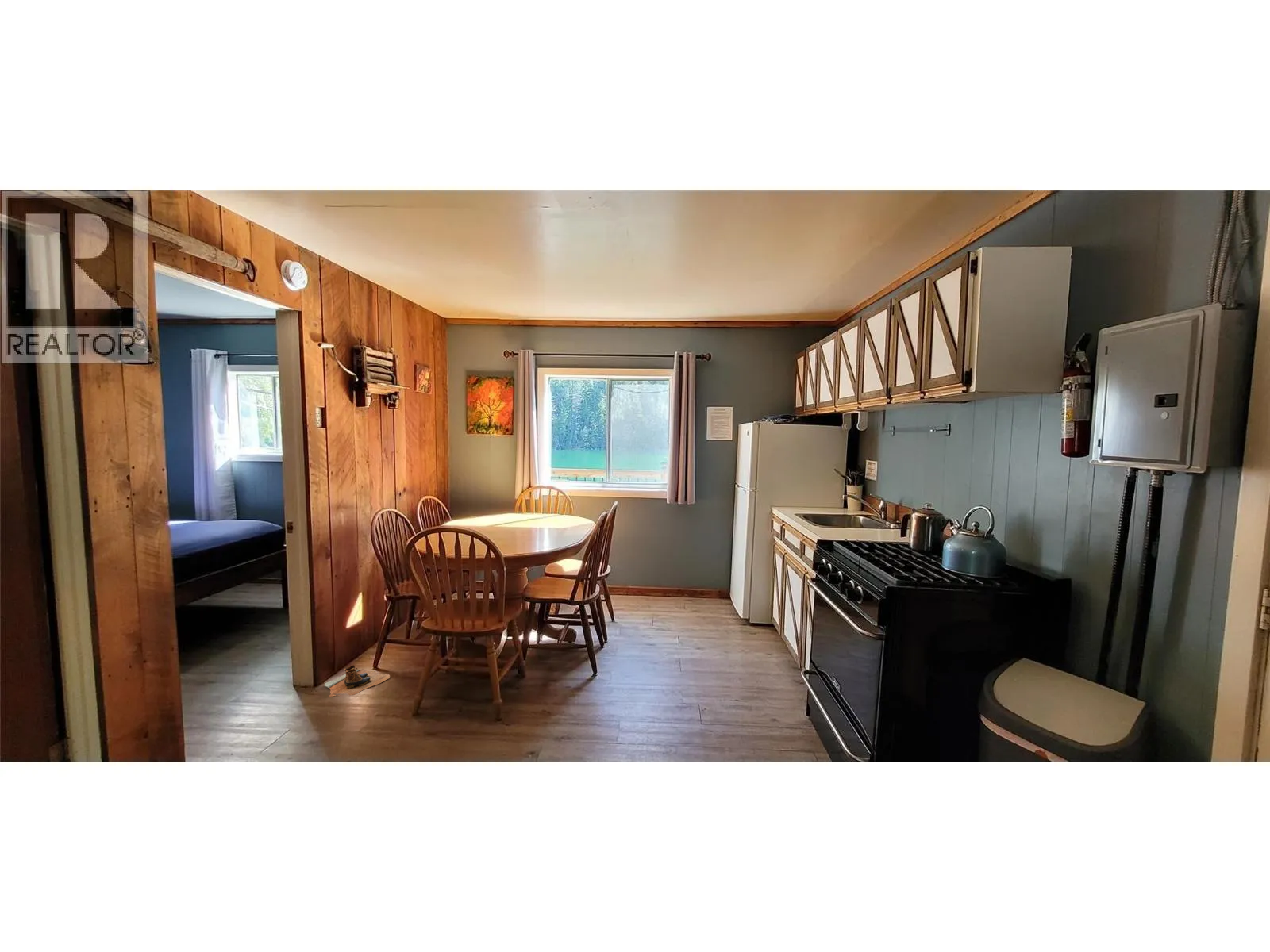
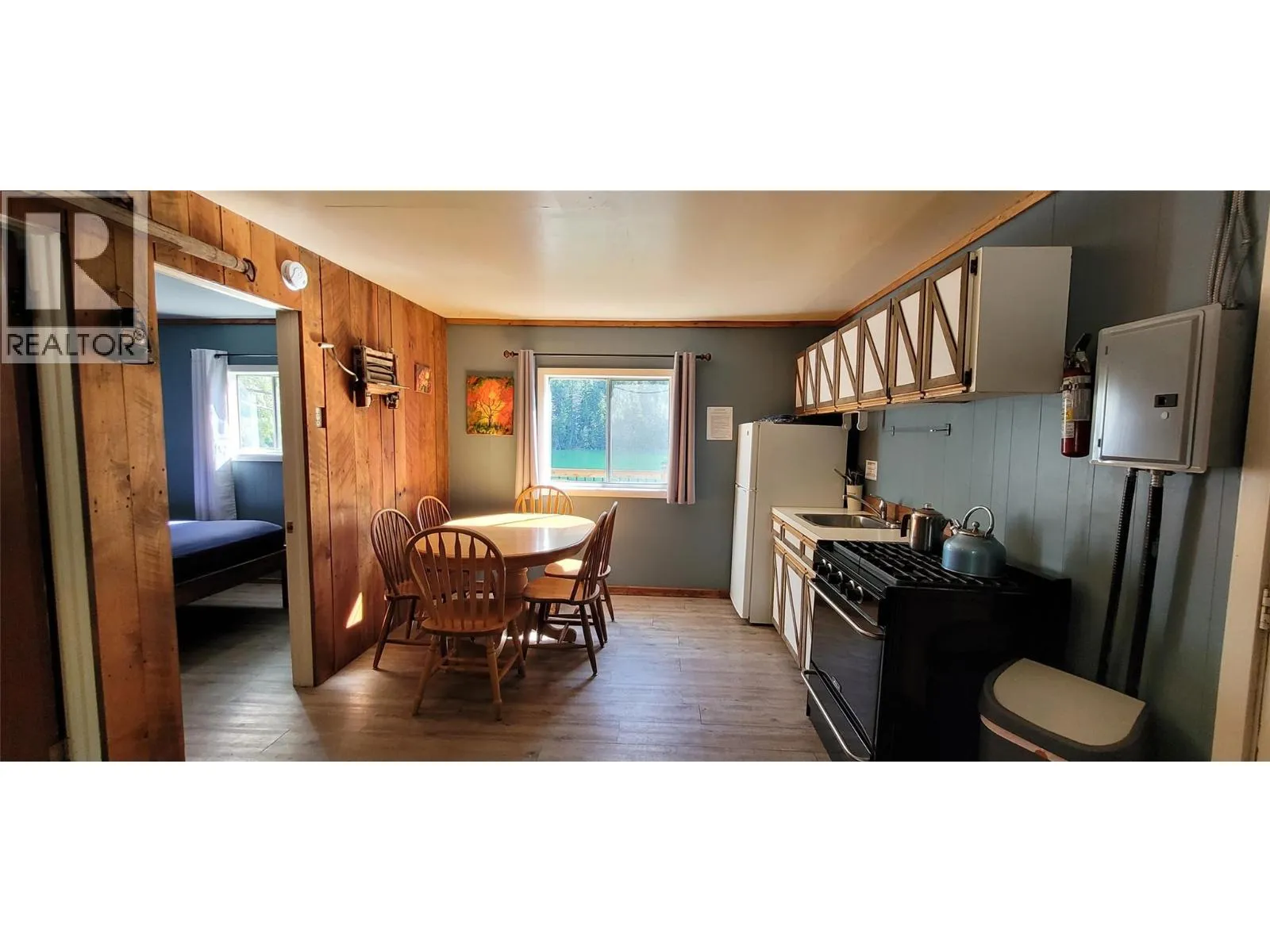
- boots [324,664,391,697]
